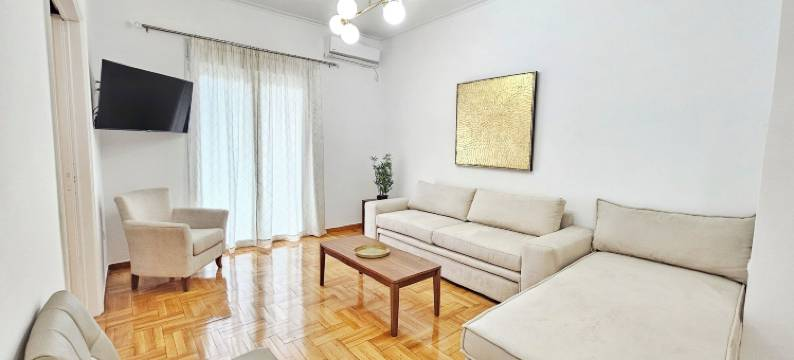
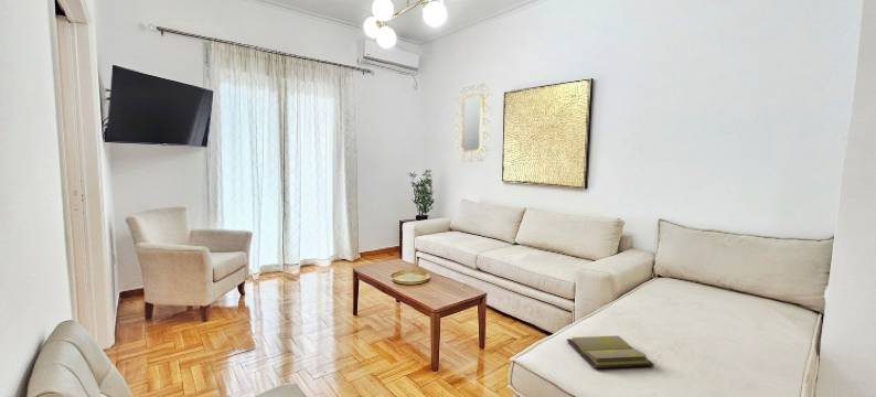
+ home mirror [455,83,493,163]
+ diary [566,335,655,369]
